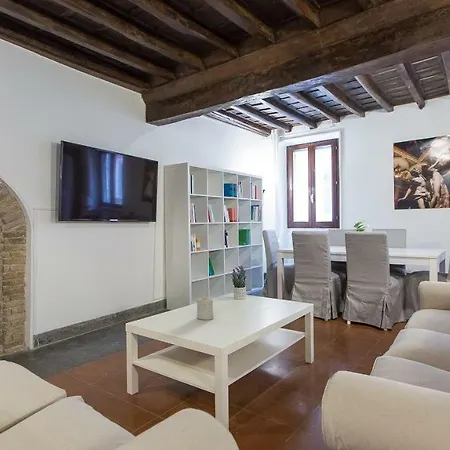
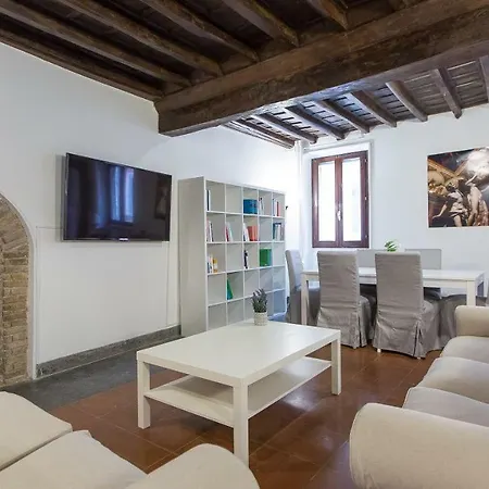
- candle [196,295,214,321]
